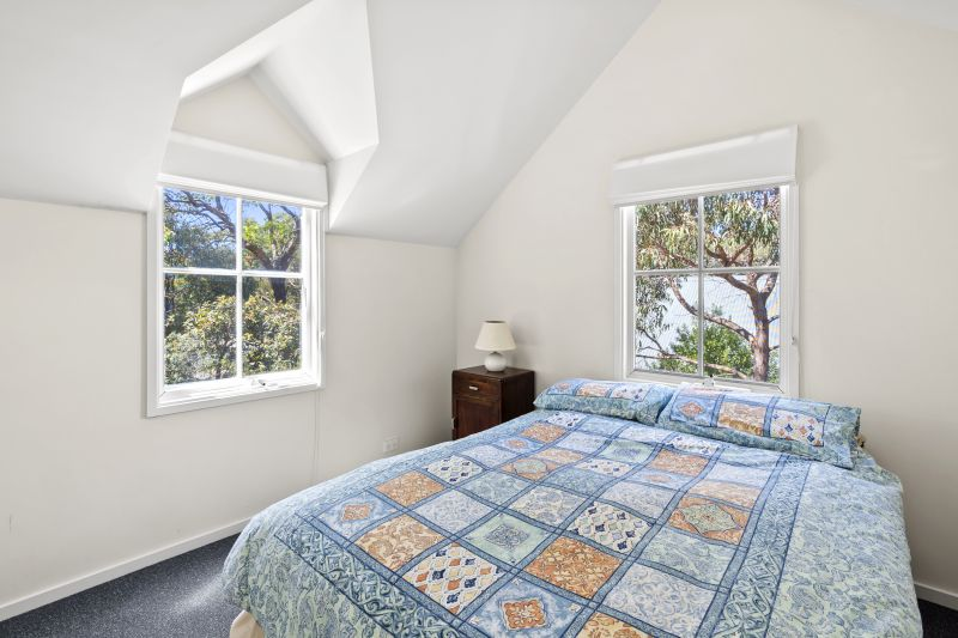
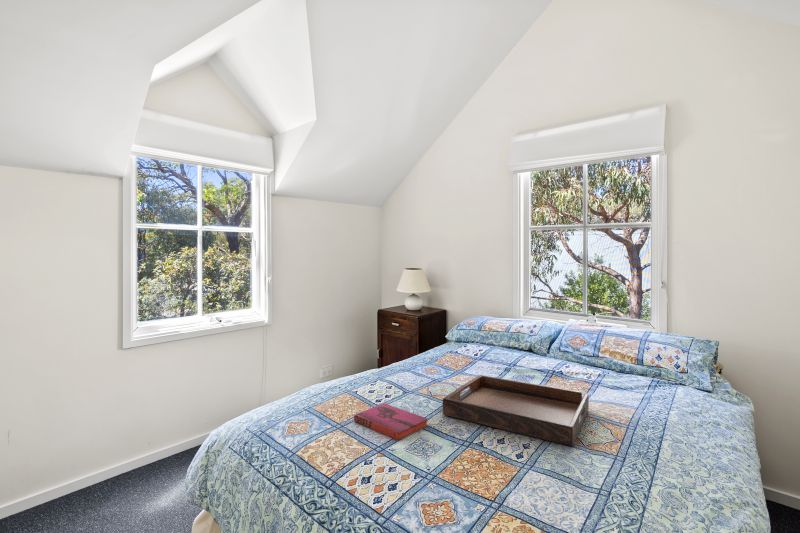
+ serving tray [442,374,590,447]
+ hardback book [353,402,429,441]
